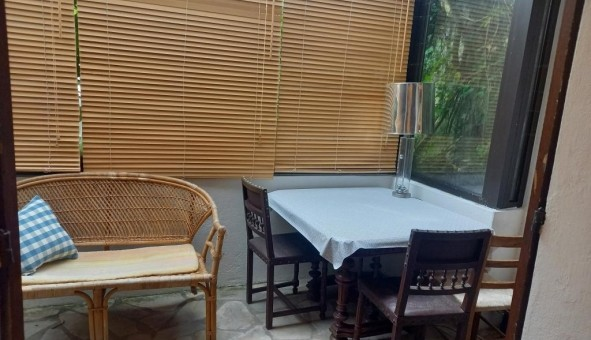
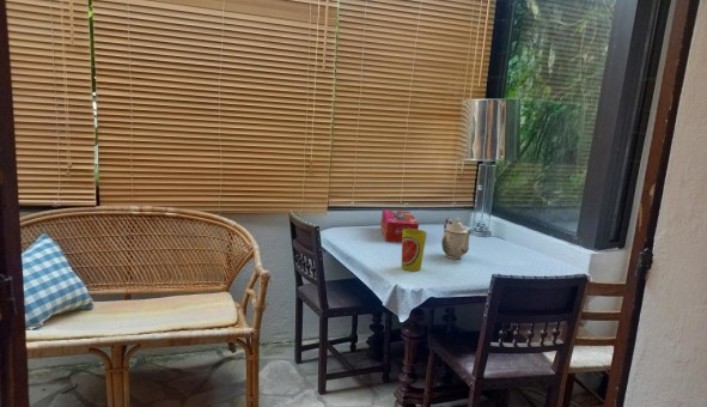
+ teapot [440,217,473,260]
+ tissue box [380,208,420,244]
+ cup [401,229,428,273]
